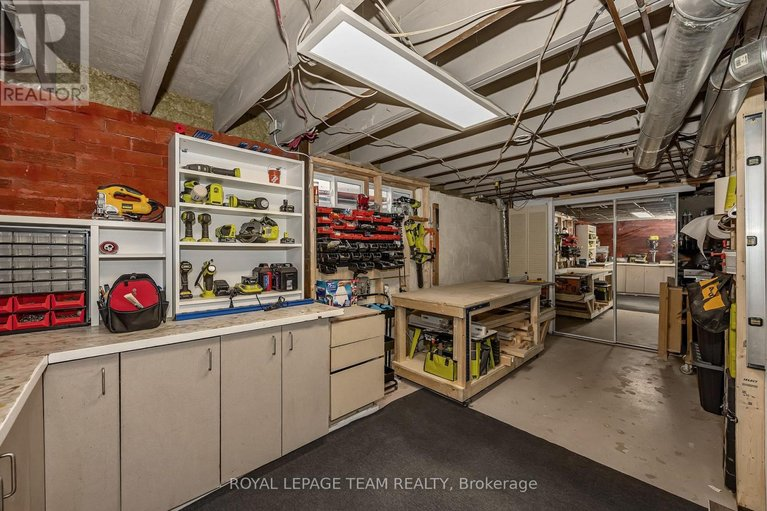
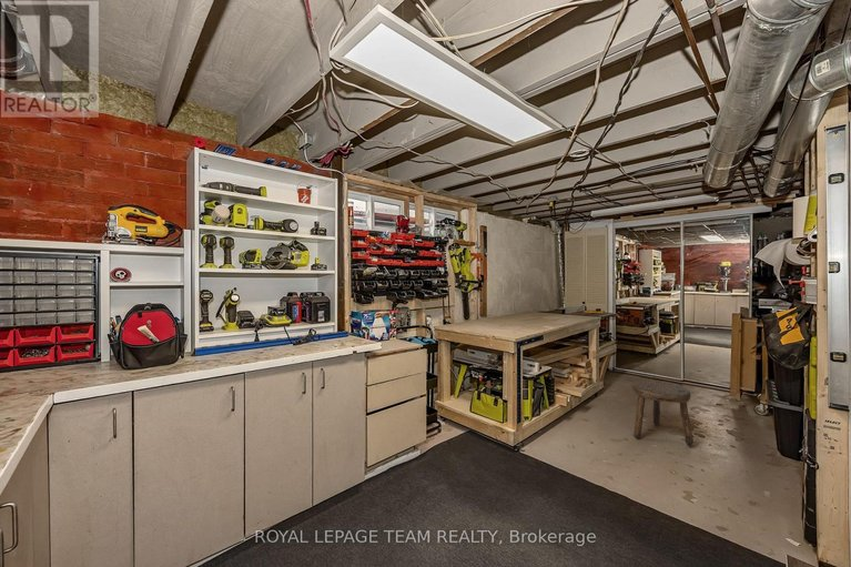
+ stool [631,379,695,447]
